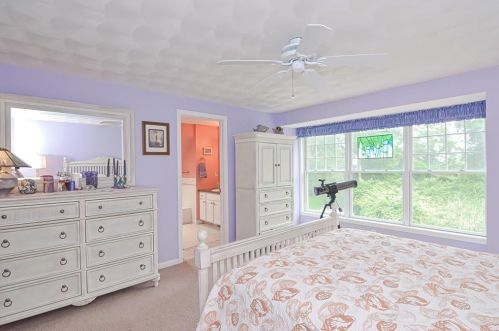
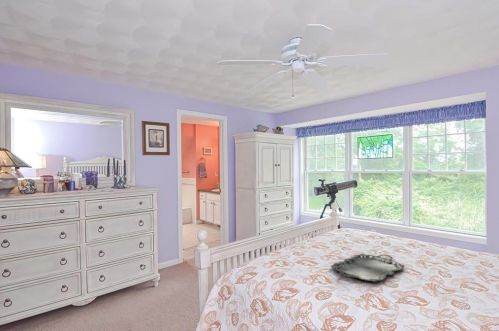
+ serving tray [330,253,405,283]
